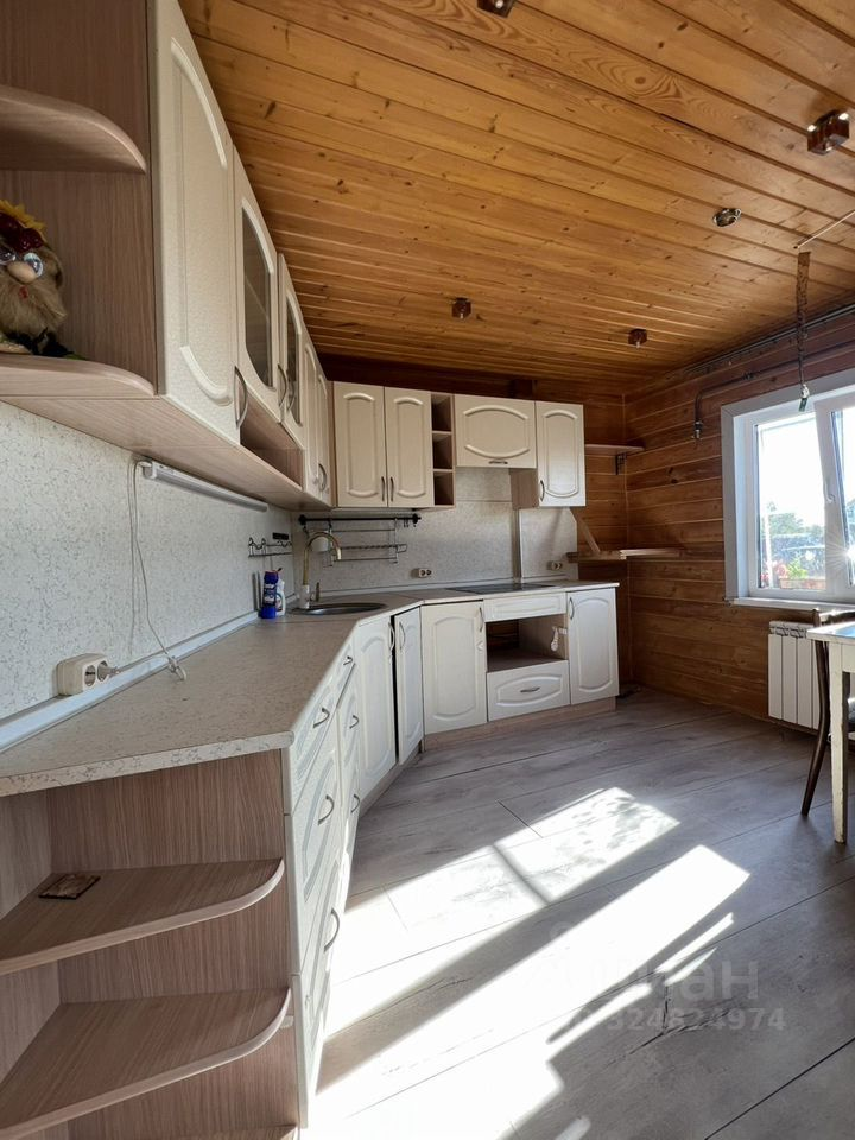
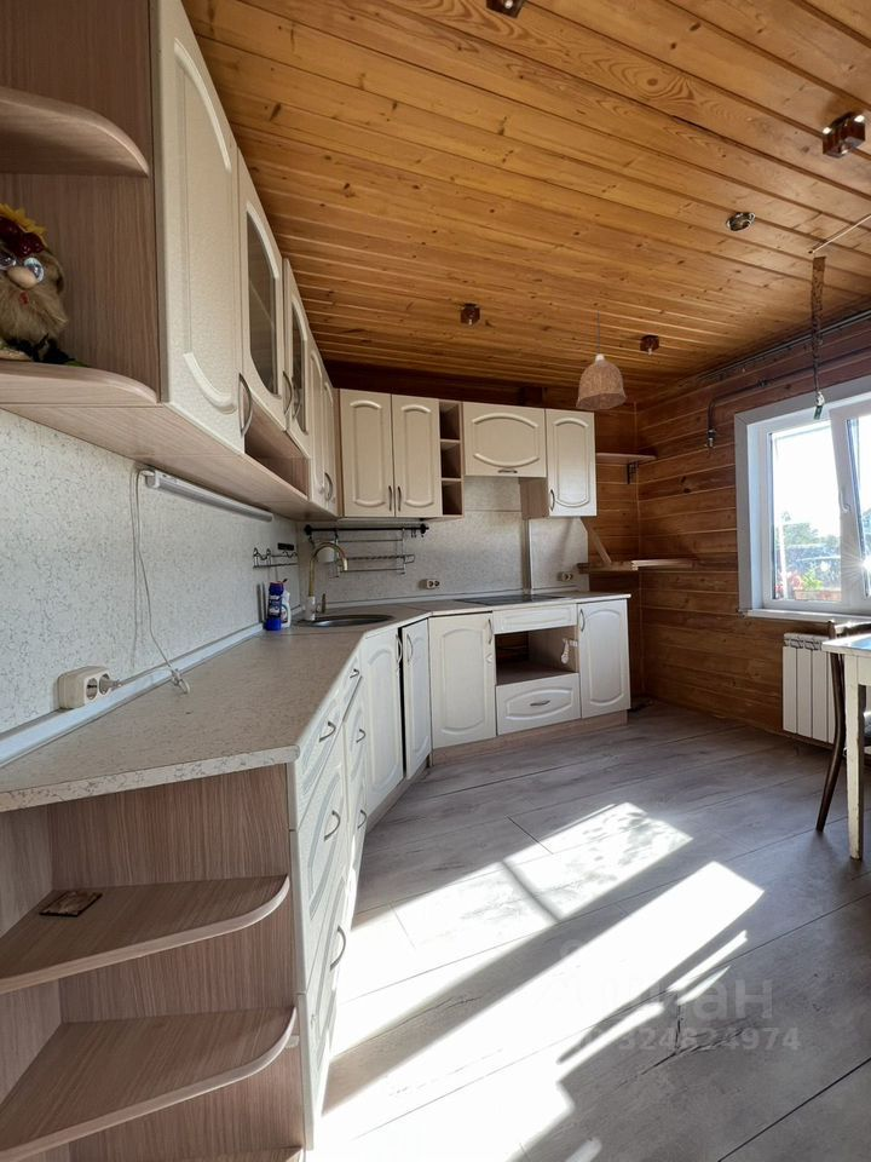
+ pendant lamp [575,311,628,412]
